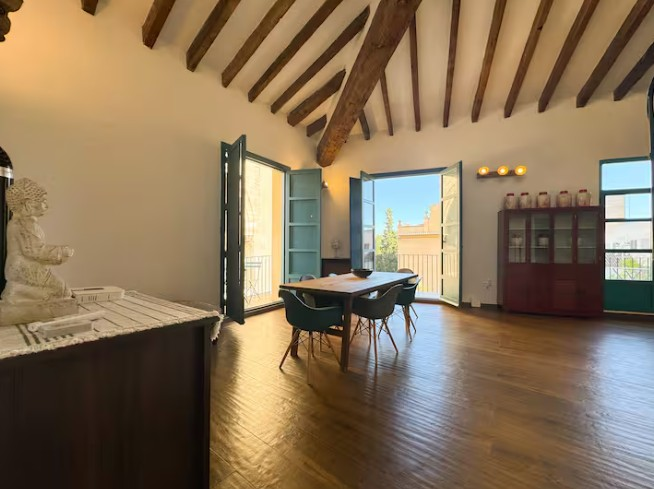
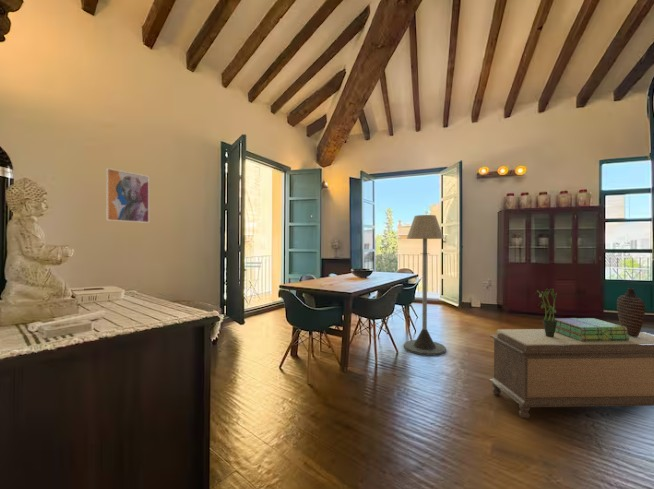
+ bench [488,328,654,419]
+ stack of books [555,317,630,341]
+ wall art [105,167,150,224]
+ potted plant [534,288,558,337]
+ decorative vase [616,287,646,337]
+ floor lamp [403,214,447,357]
